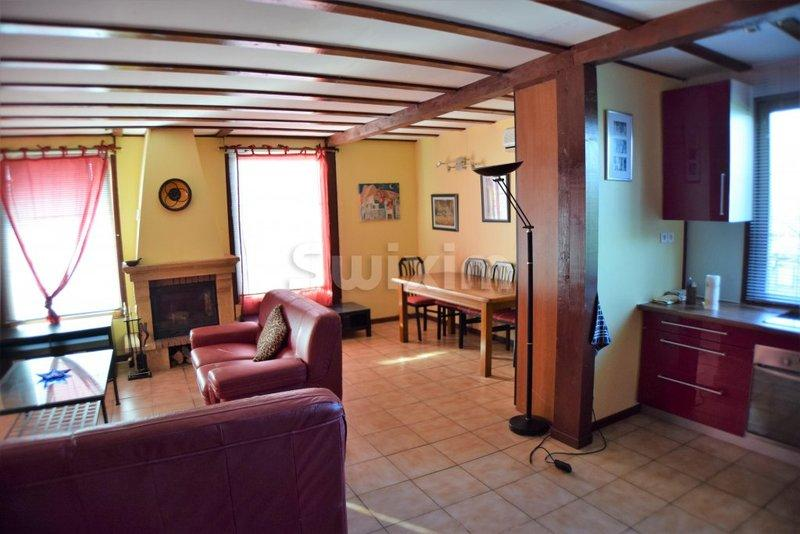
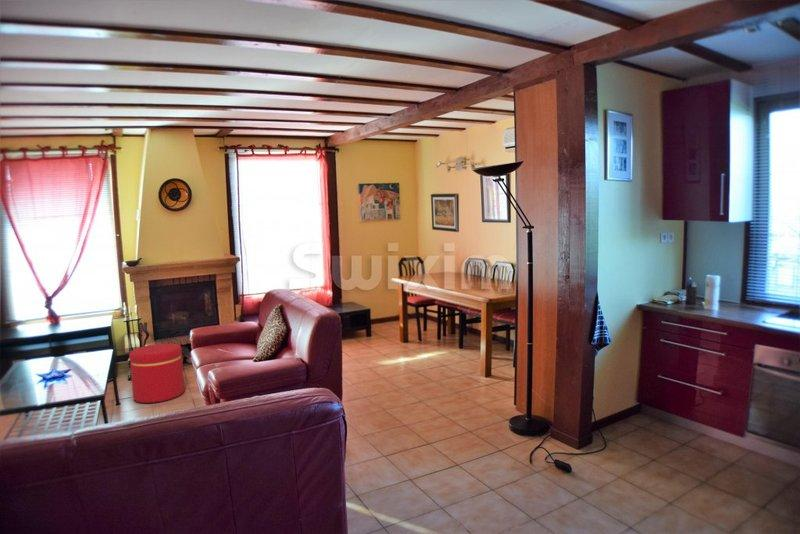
+ ottoman [128,343,185,404]
